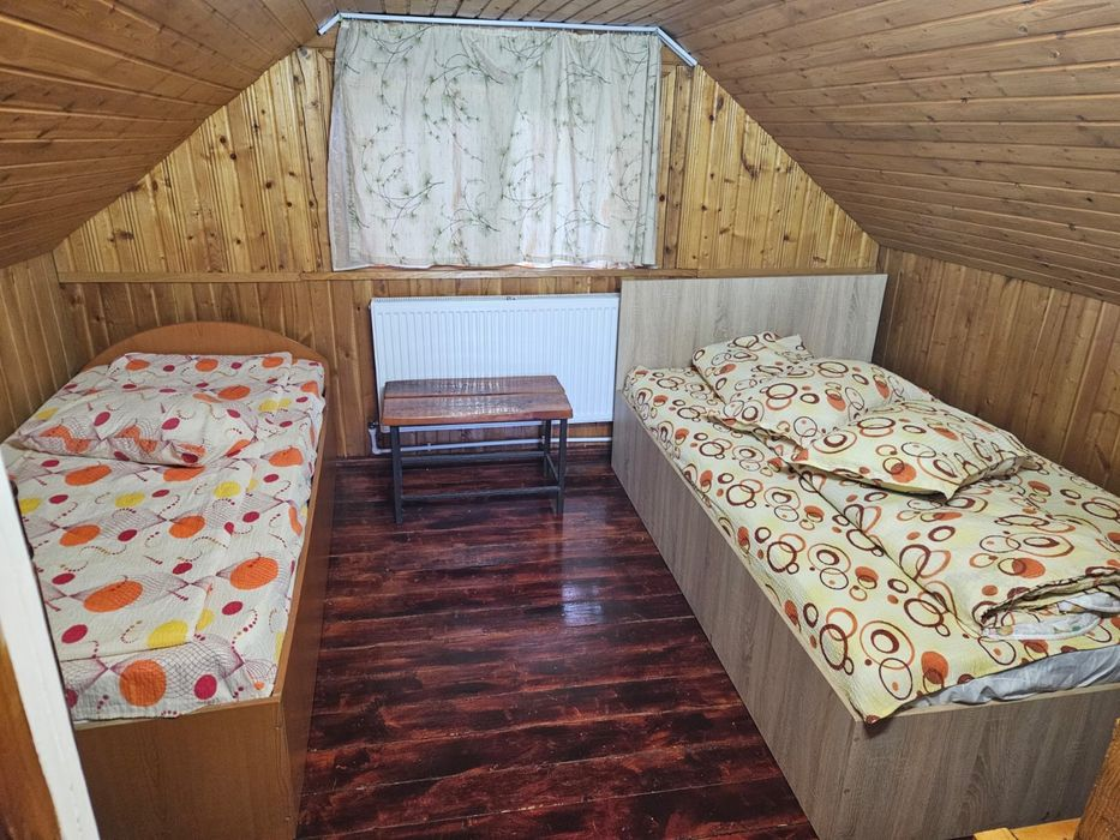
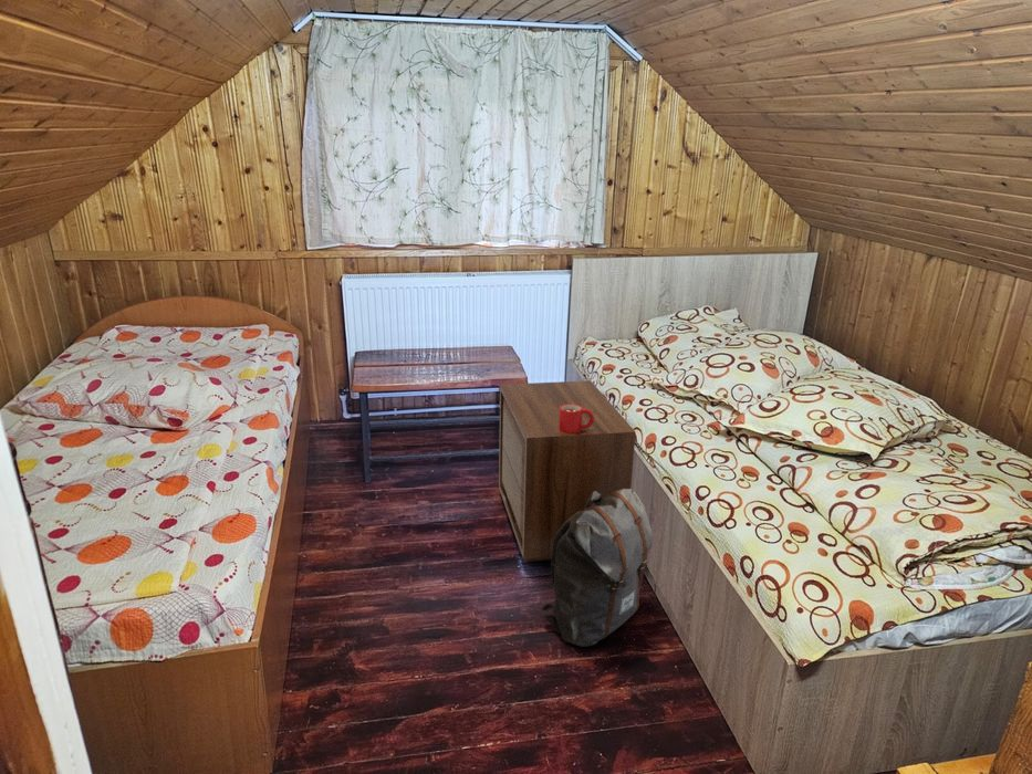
+ nightstand [498,379,637,563]
+ backpack [541,488,654,648]
+ mug [559,404,594,433]
